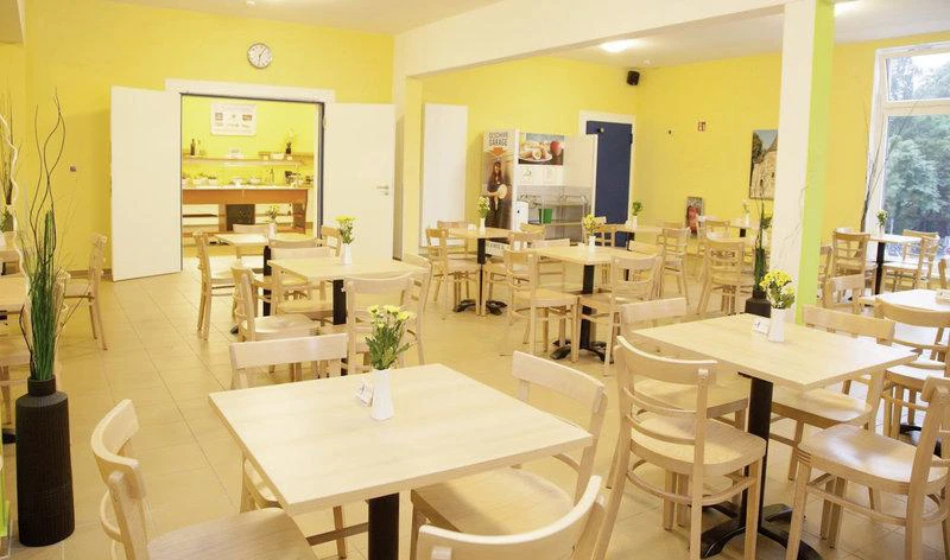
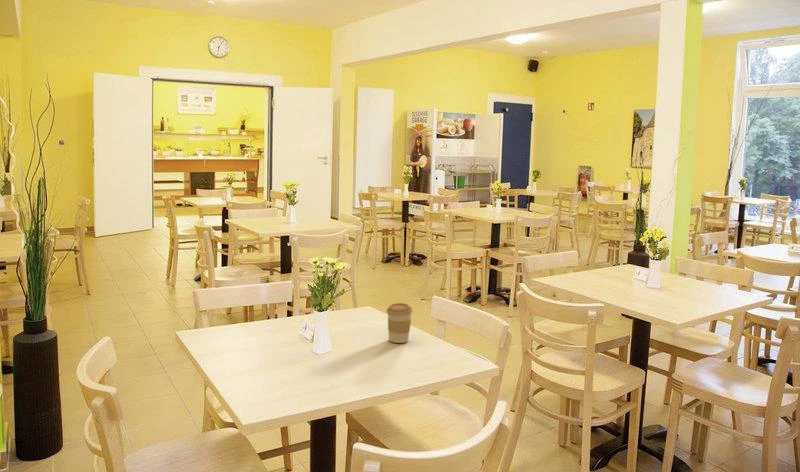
+ coffee cup [386,302,414,344]
